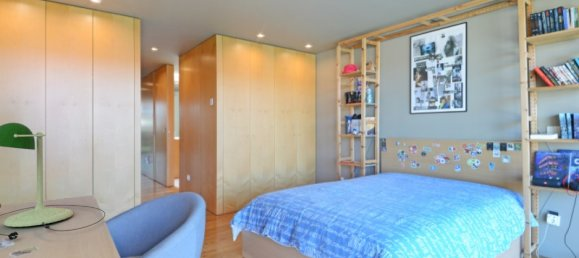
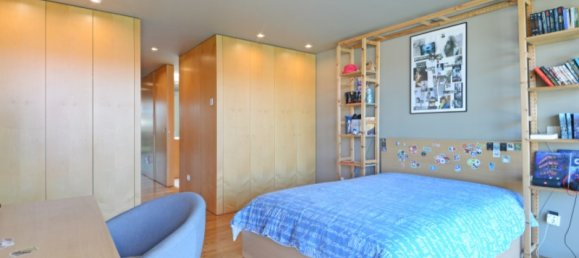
- desk lamp [0,122,106,241]
